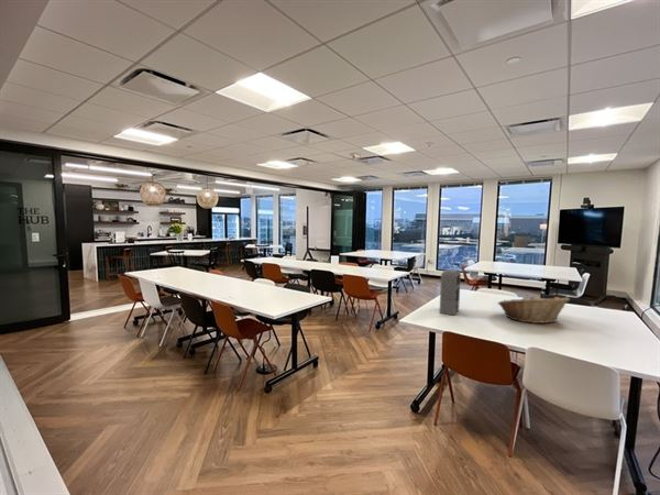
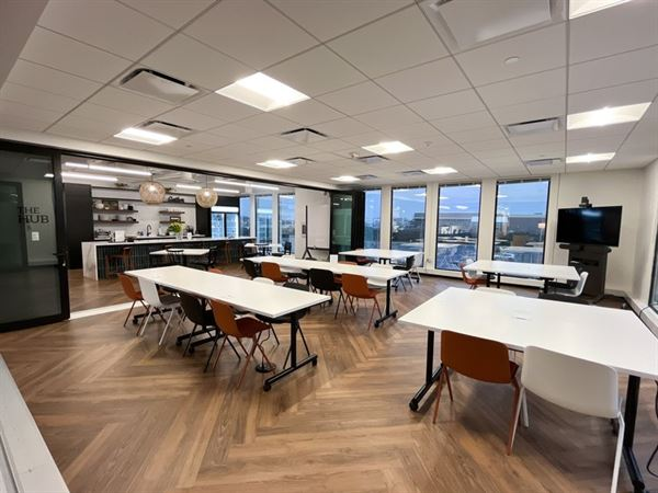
- speaker [439,268,462,317]
- fruit basket [497,294,571,324]
